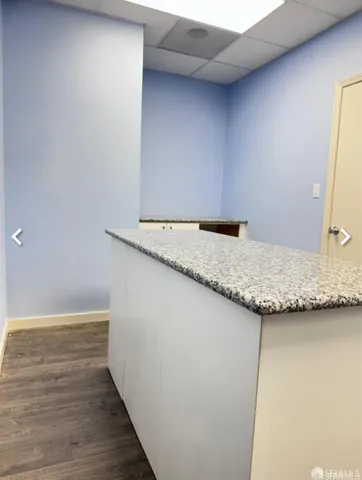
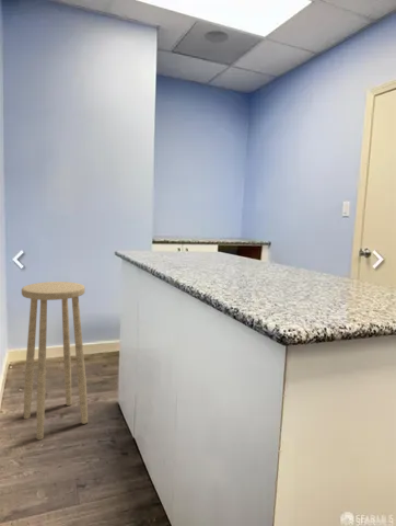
+ stool [21,281,89,441]
